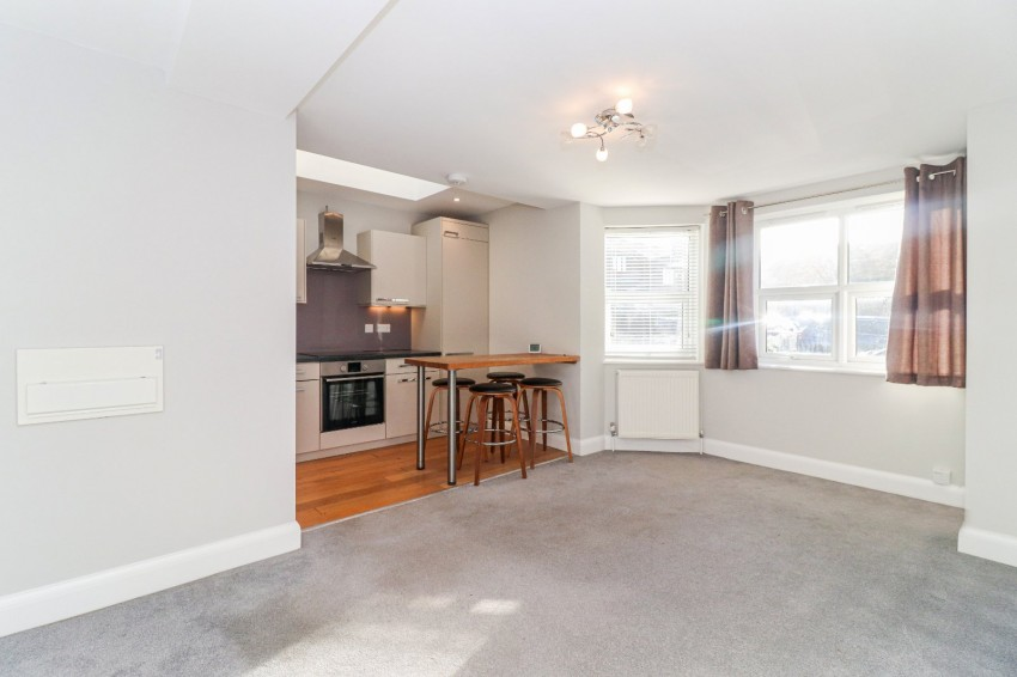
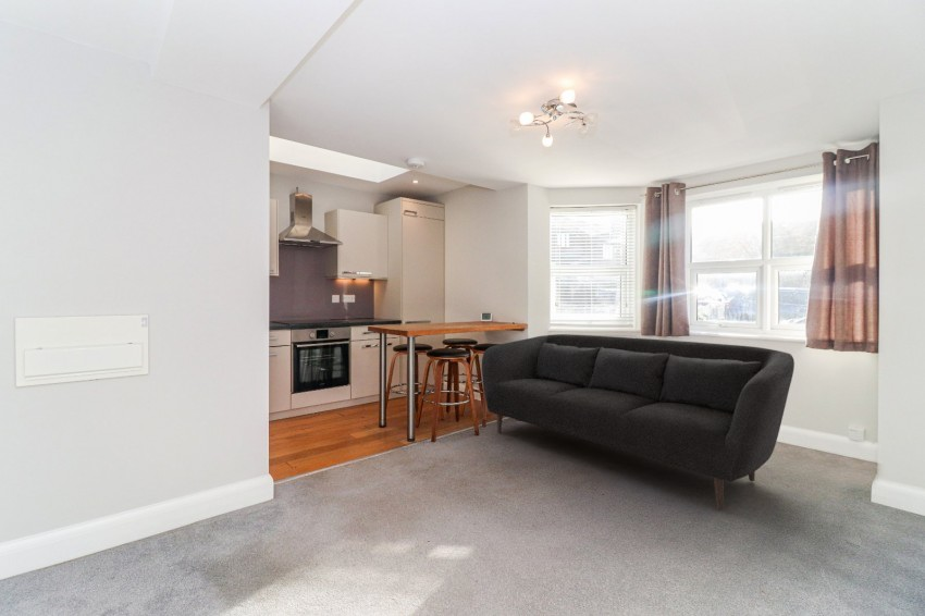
+ sofa [481,333,795,510]
